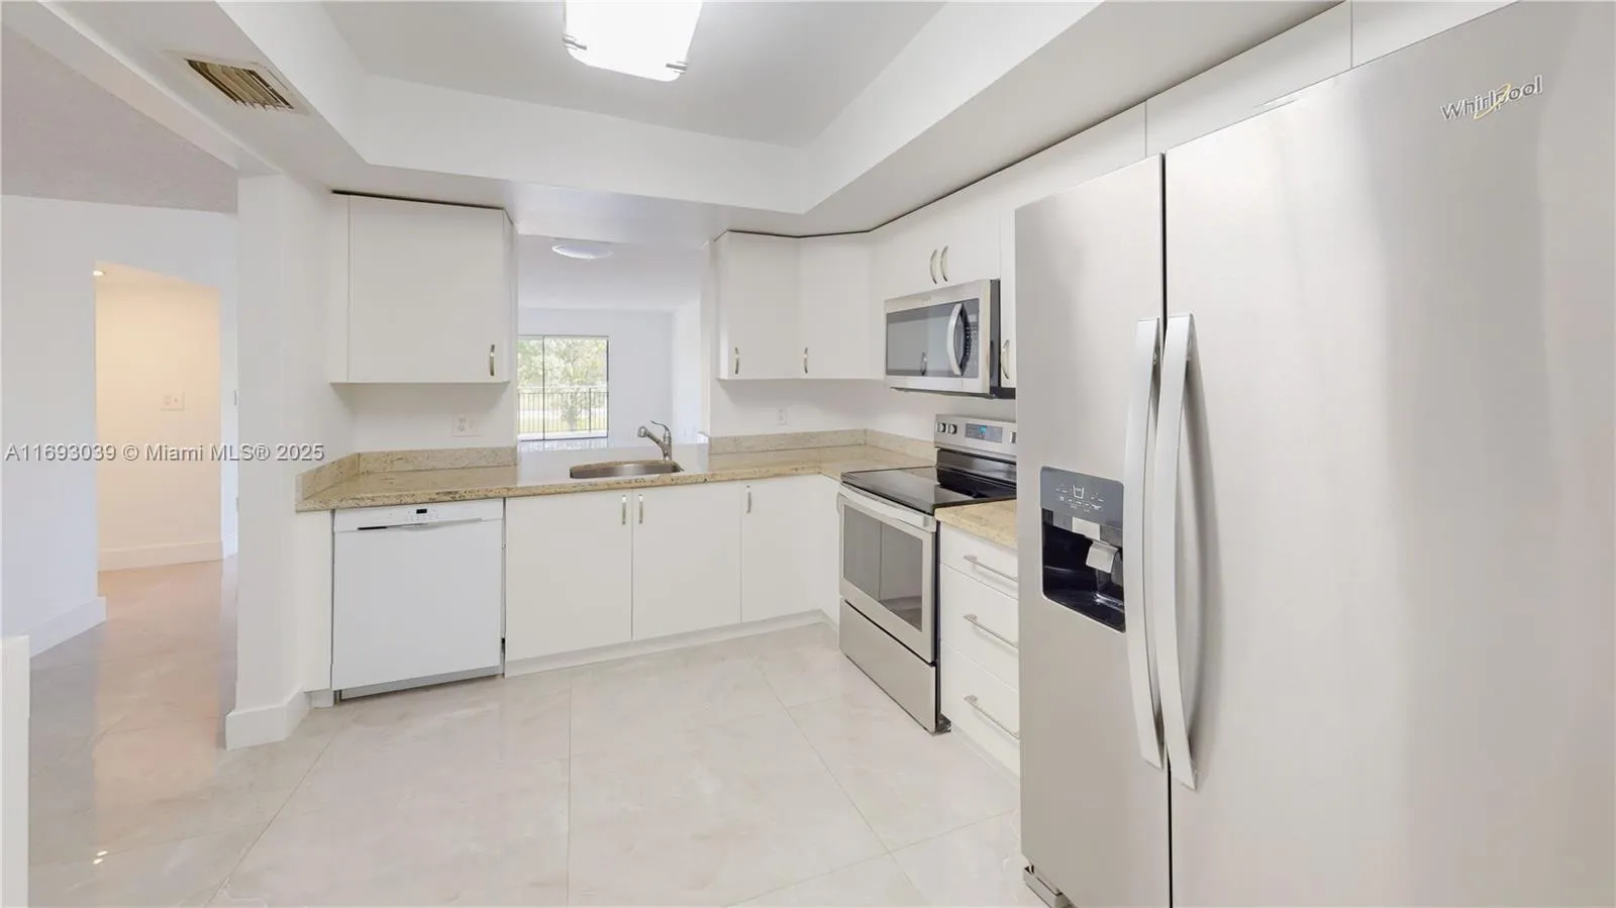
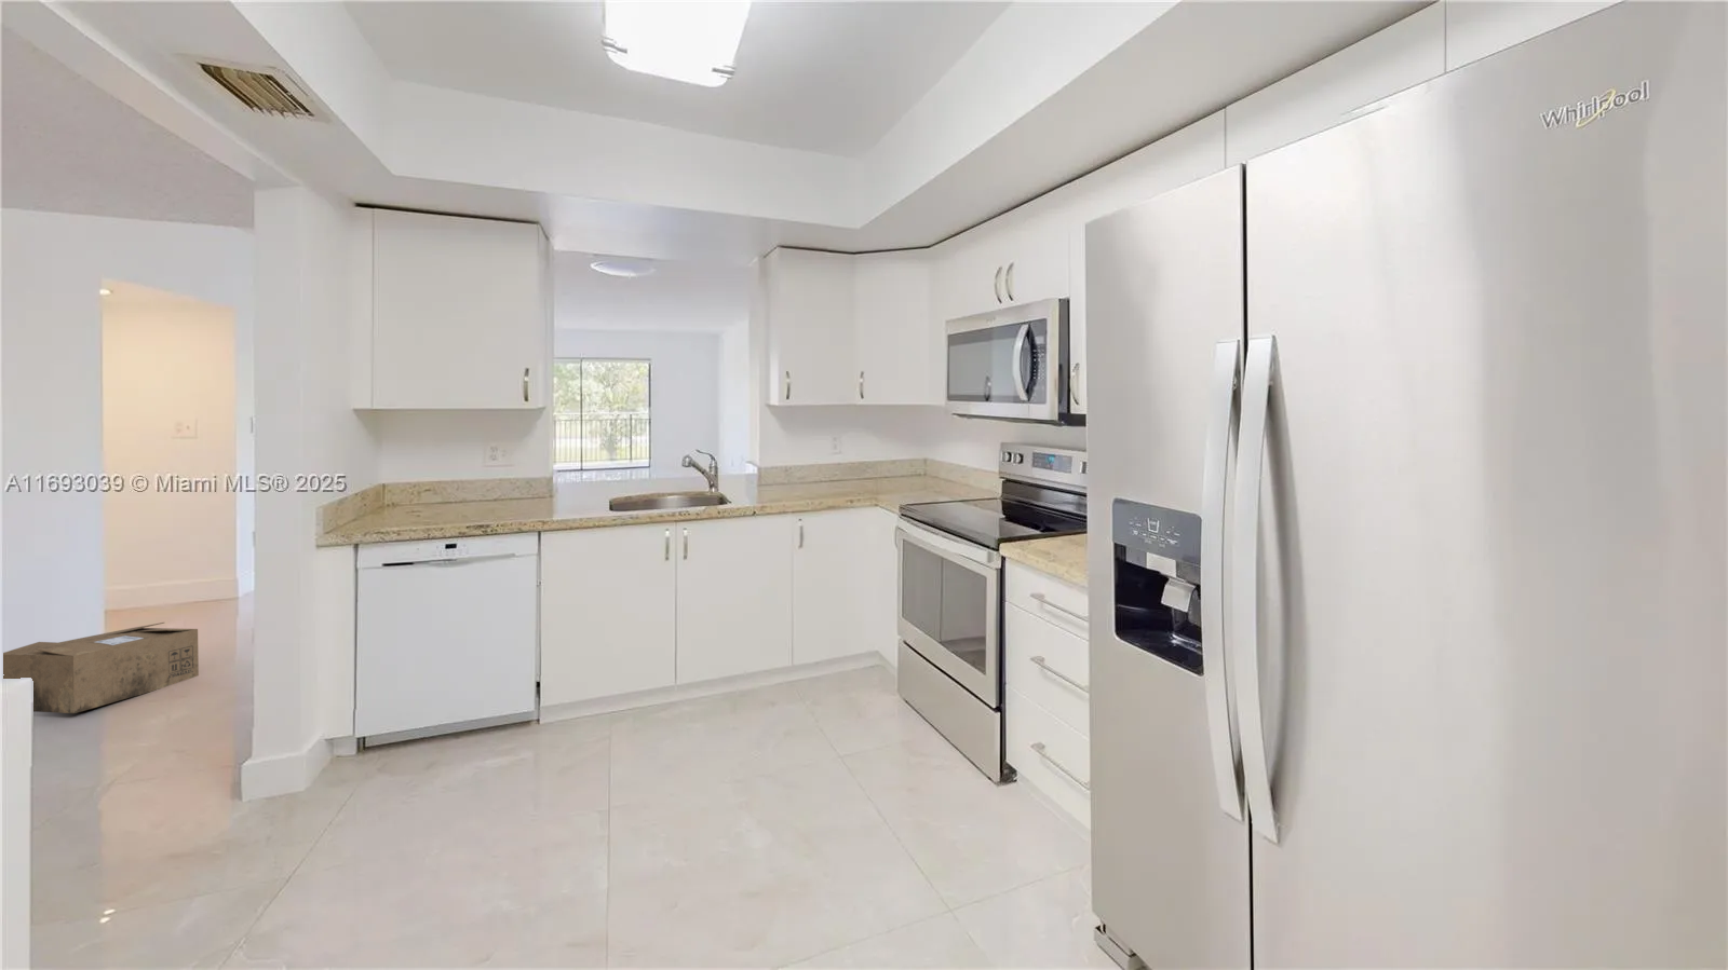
+ cardboard box [4,621,199,714]
